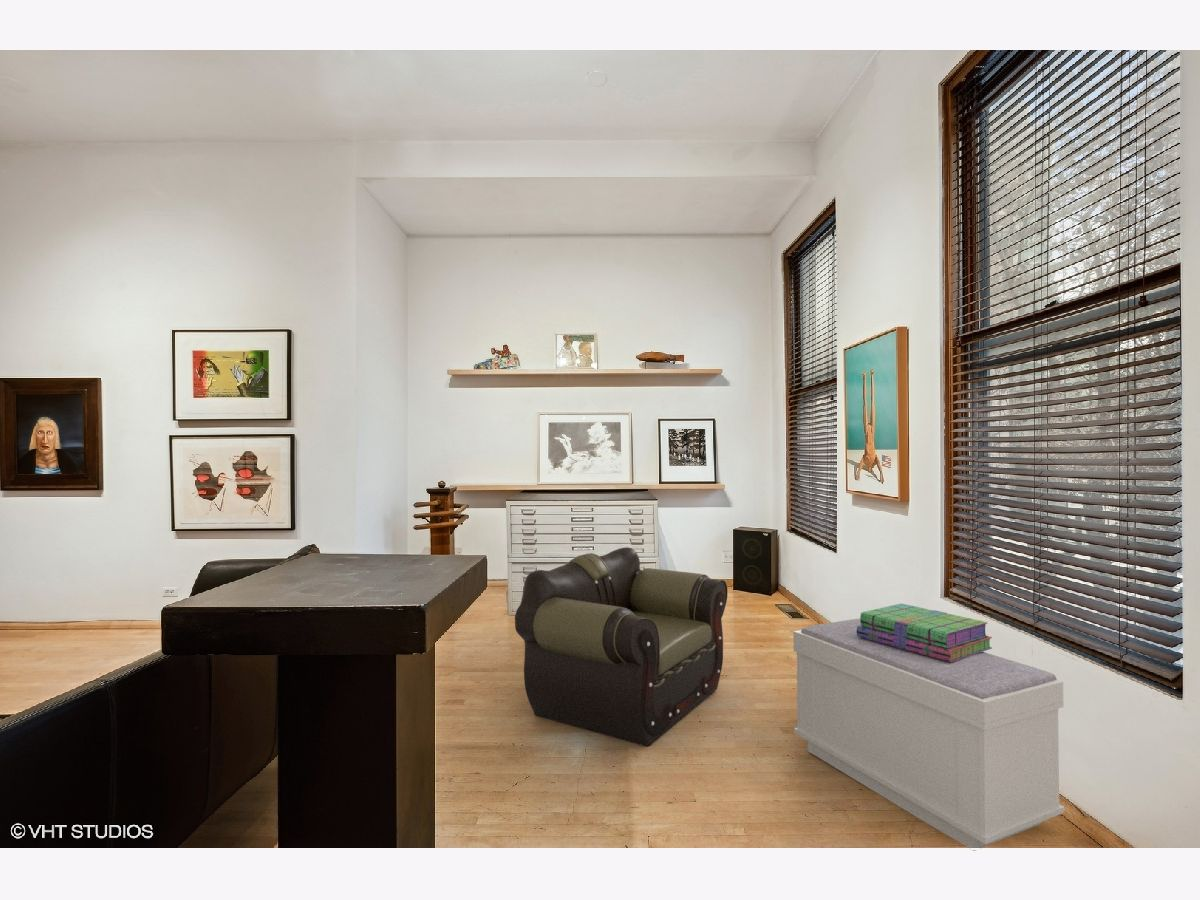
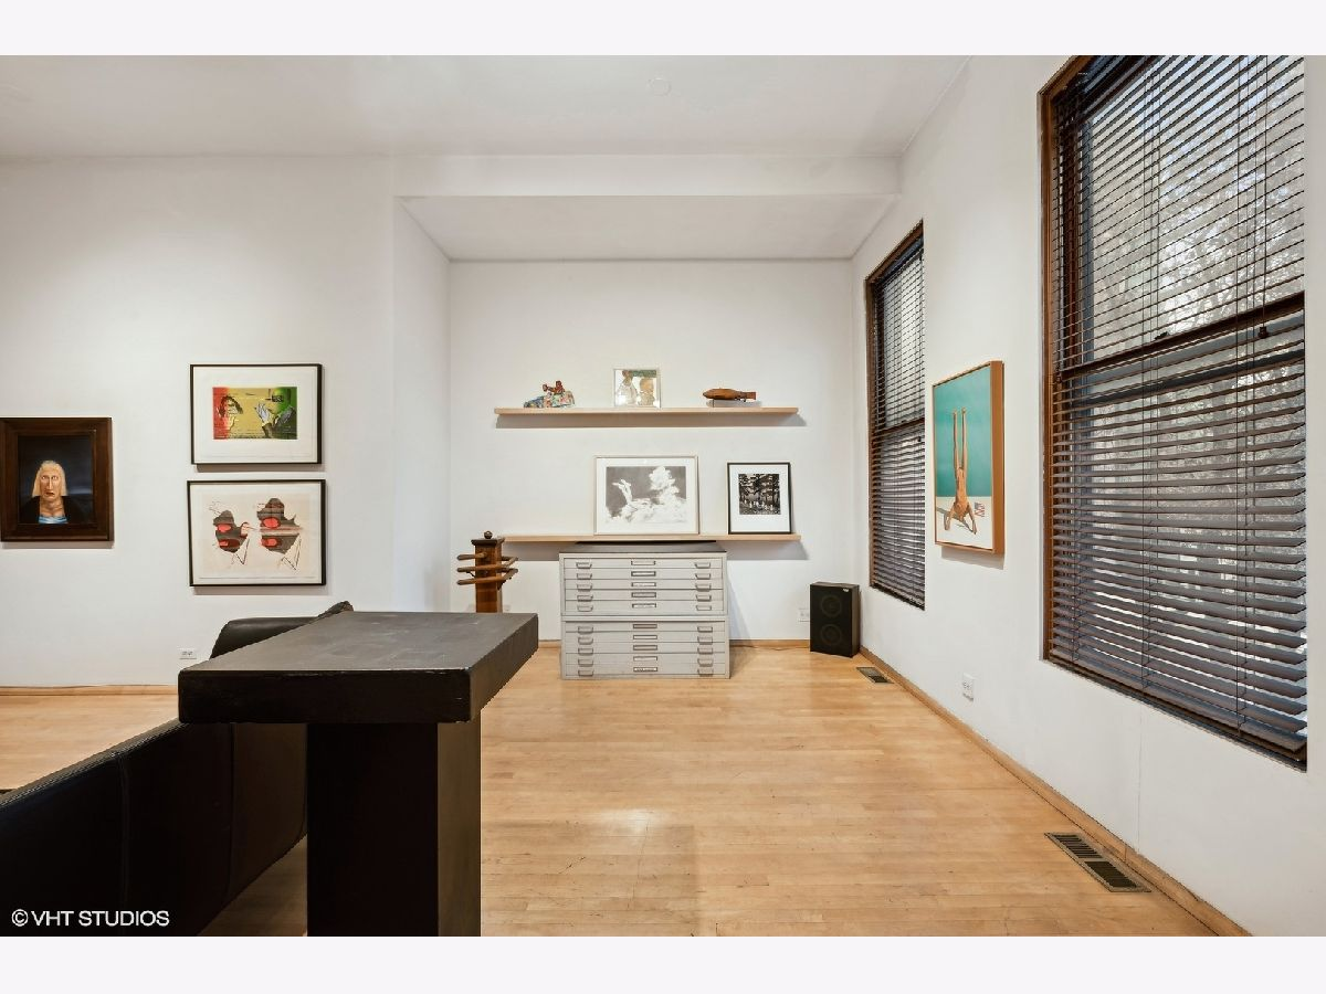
- bench [792,618,1066,852]
- stack of books [857,603,993,662]
- armchair [514,546,728,748]
